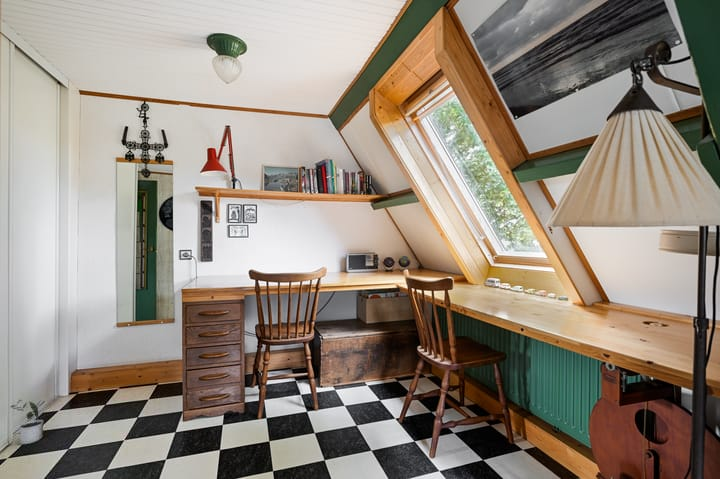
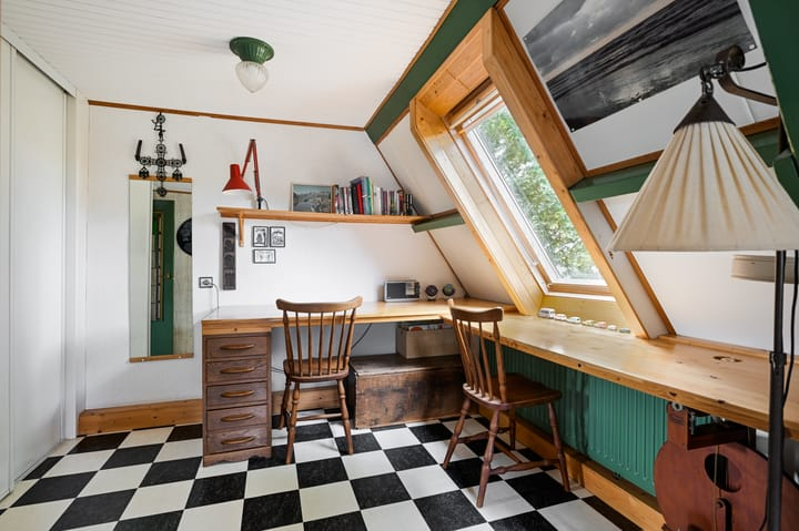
- potted plant [9,399,46,445]
